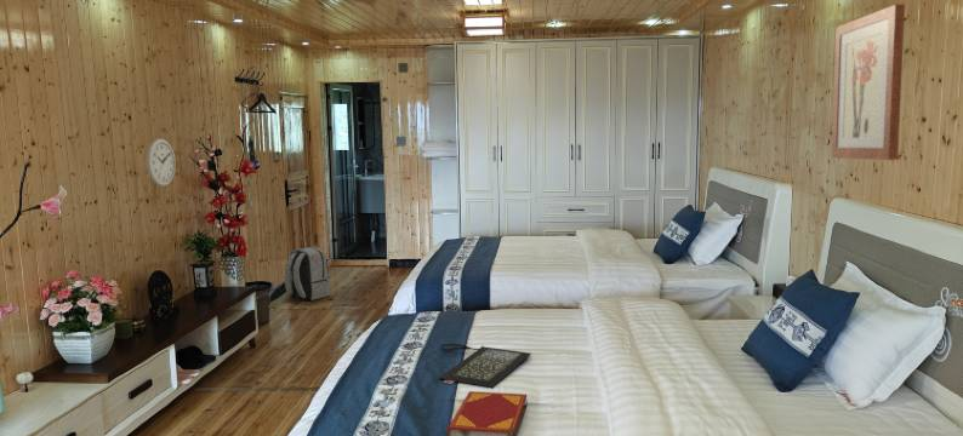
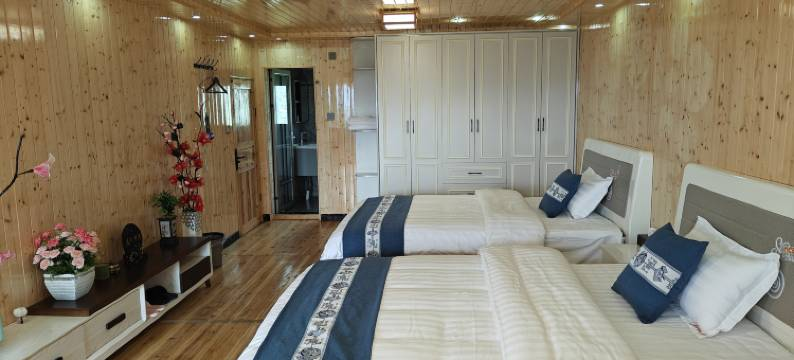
- wall clock [147,137,176,188]
- clutch bag [438,343,532,389]
- hardback book [446,390,528,436]
- backpack [284,246,331,302]
- wall art [831,2,906,161]
